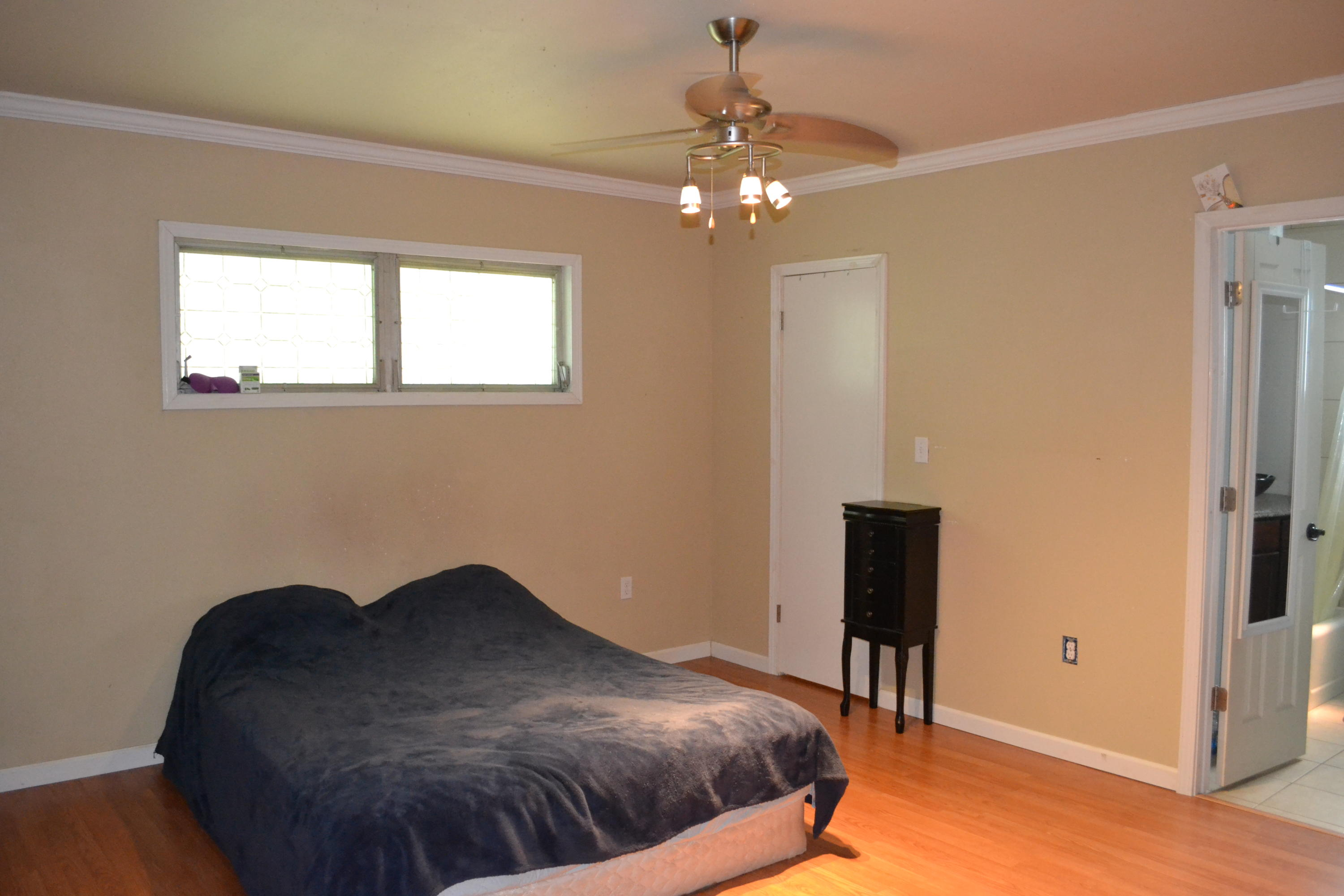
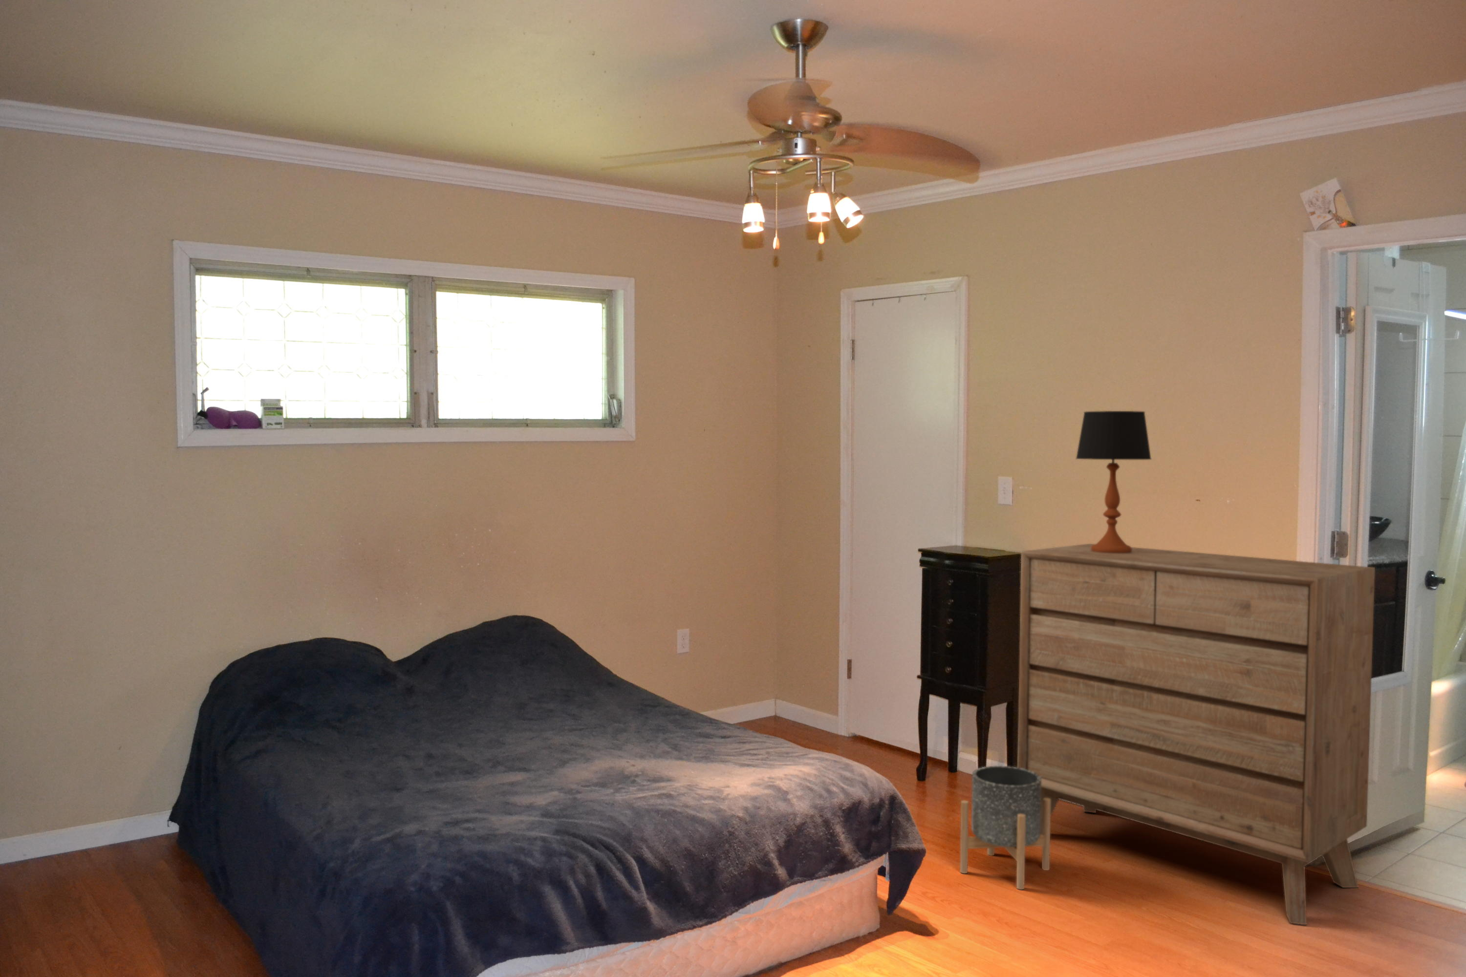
+ table lamp [1076,410,1152,554]
+ planter [960,765,1052,890]
+ dresser [1017,543,1375,926]
